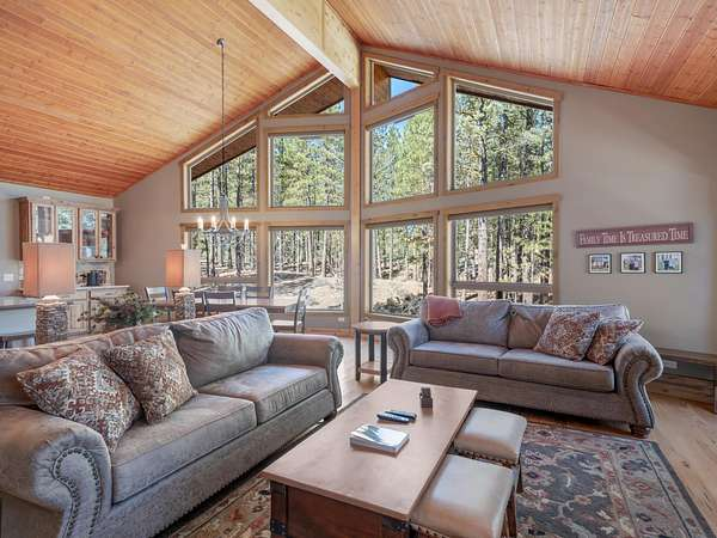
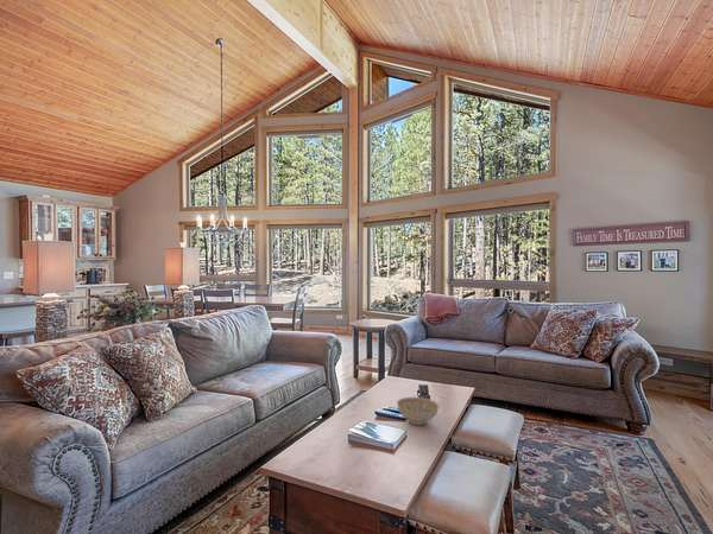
+ decorative bowl [396,396,440,426]
